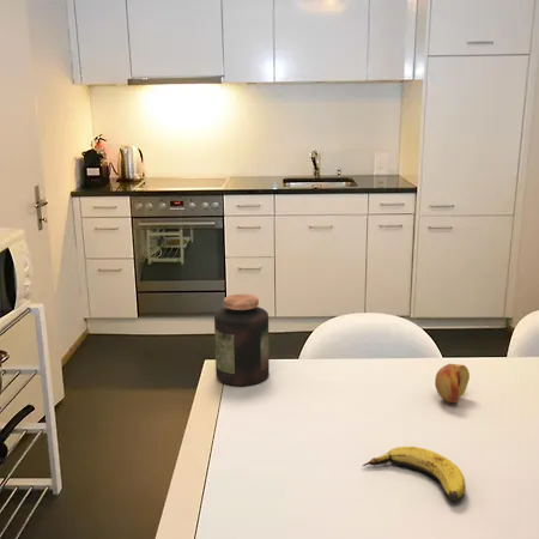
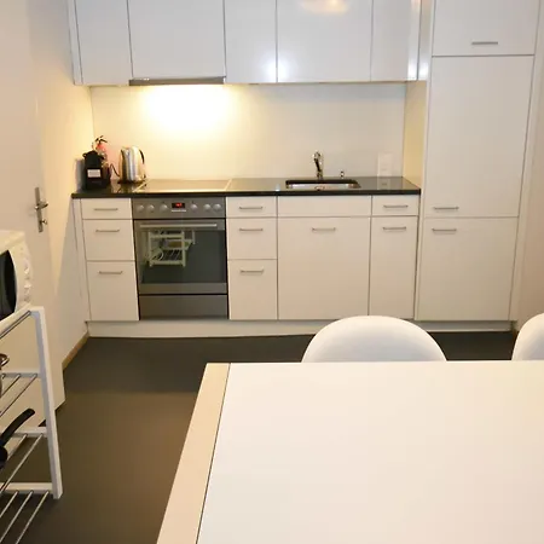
- fruit [434,363,471,404]
- jar [213,293,271,387]
- banana [362,446,466,502]
